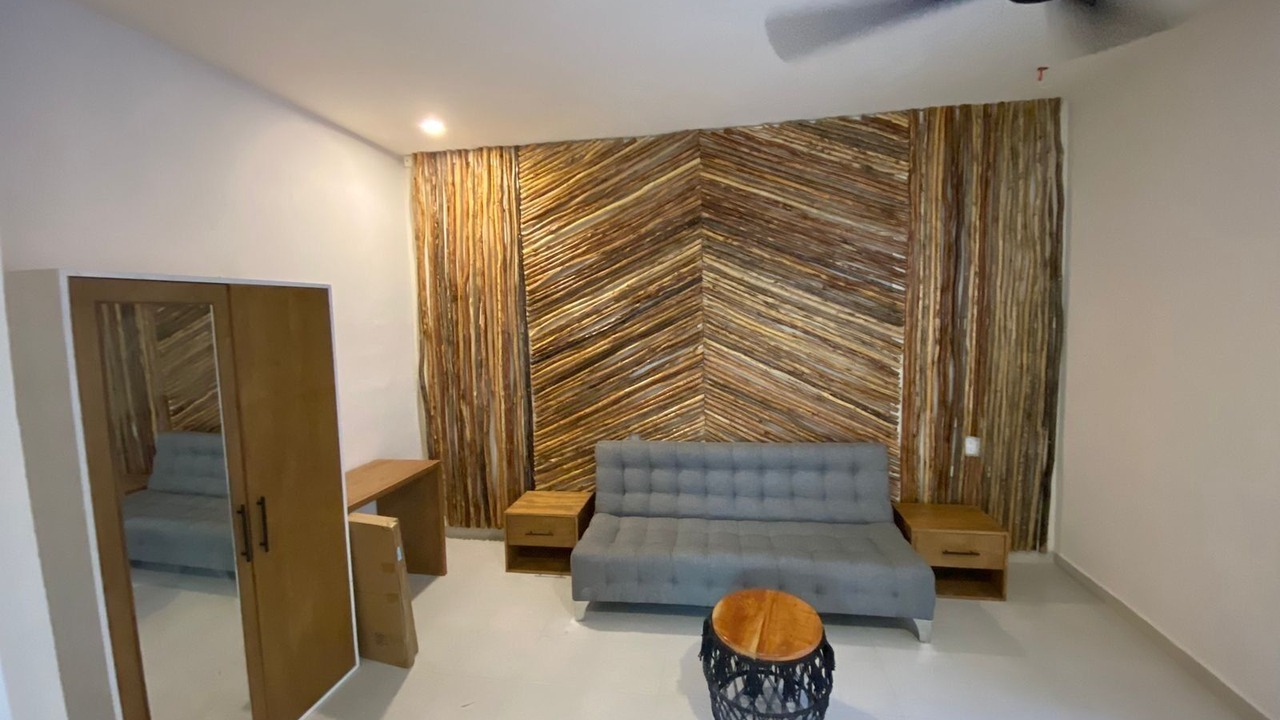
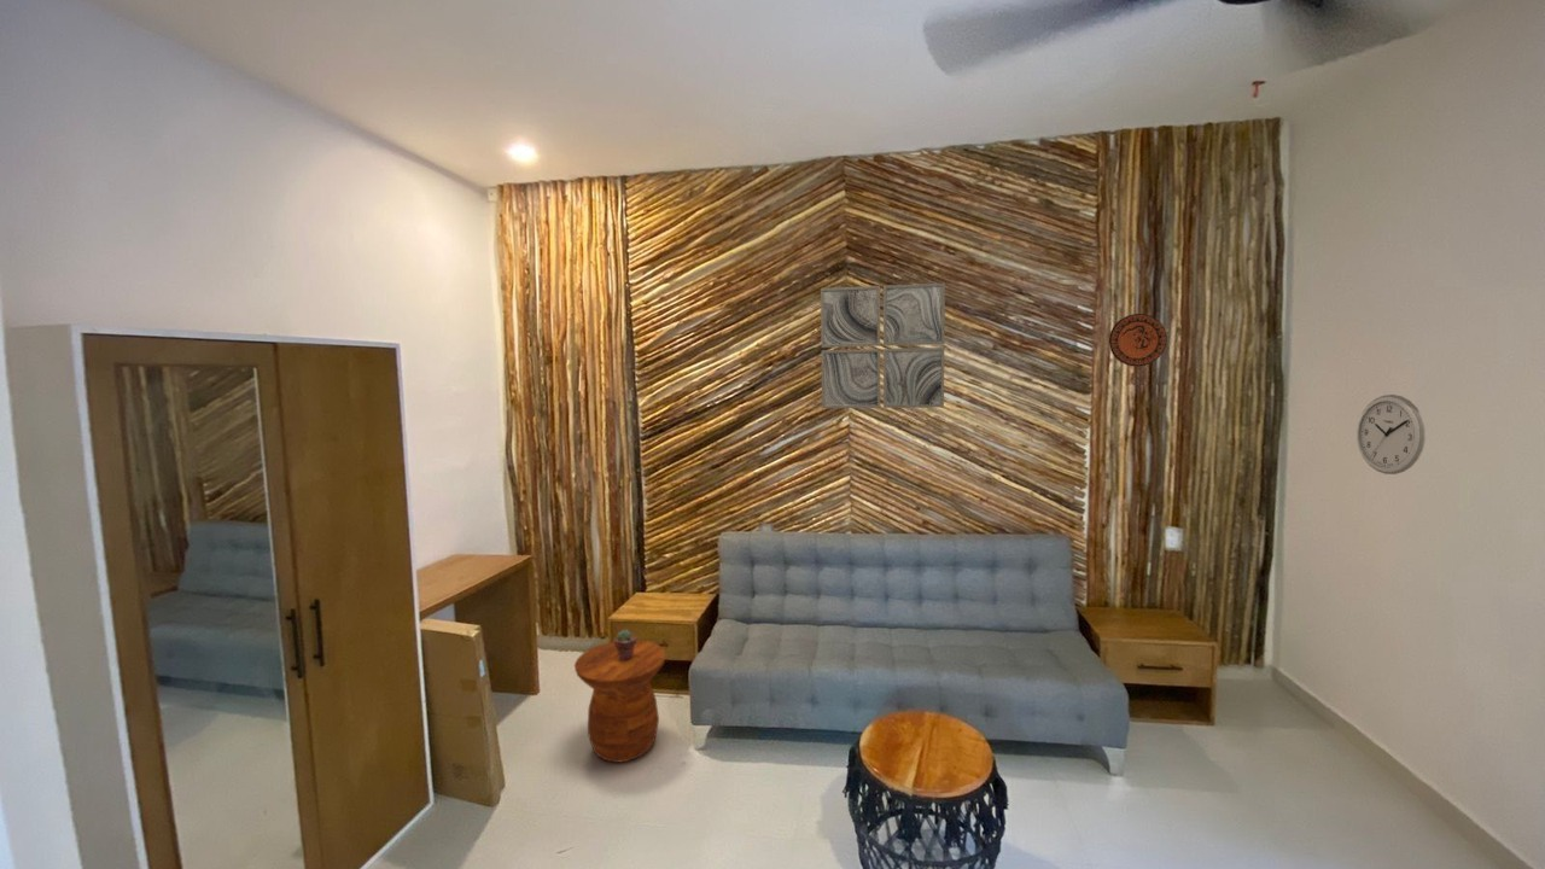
+ wall art [820,282,946,409]
+ side table [573,638,667,764]
+ potted succulent [613,629,637,661]
+ decorative plate [1108,313,1168,368]
+ wall clock [1355,393,1427,476]
